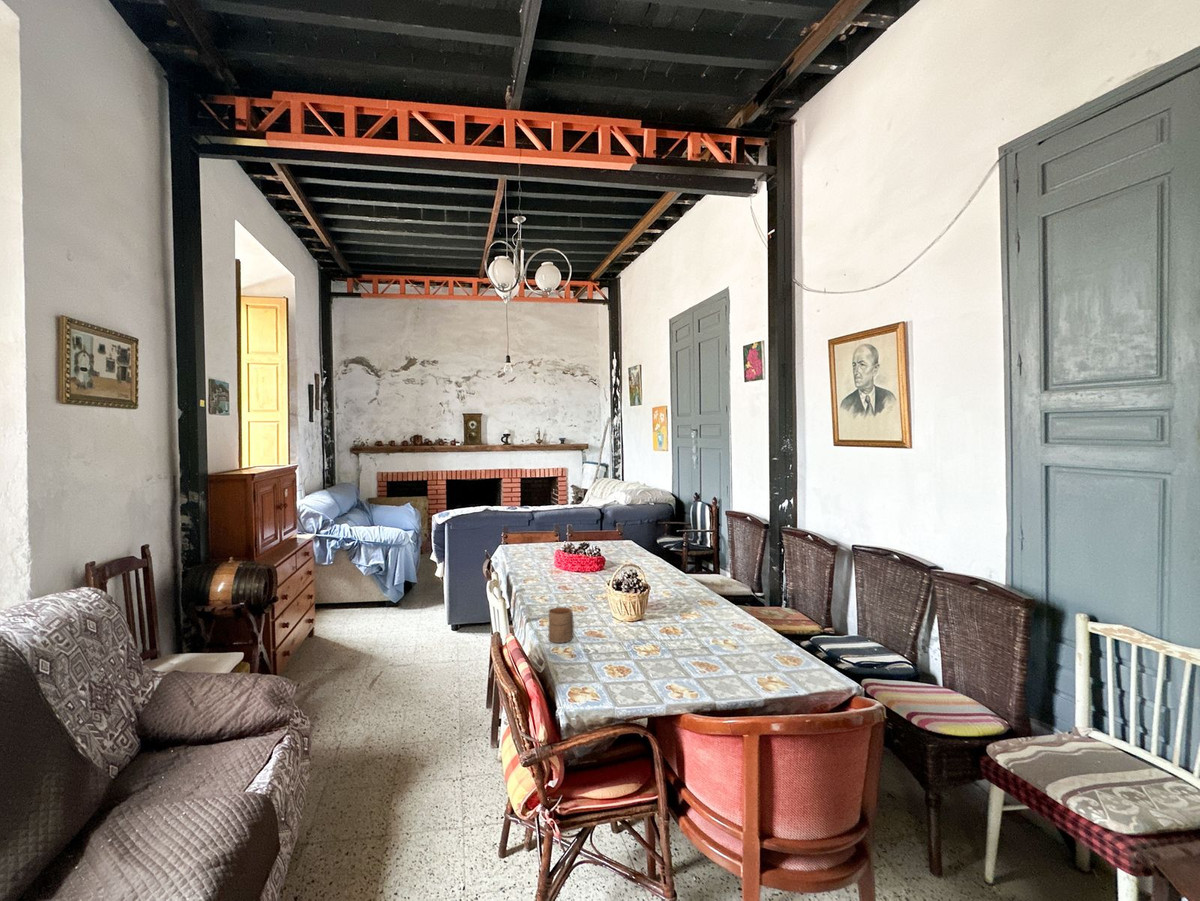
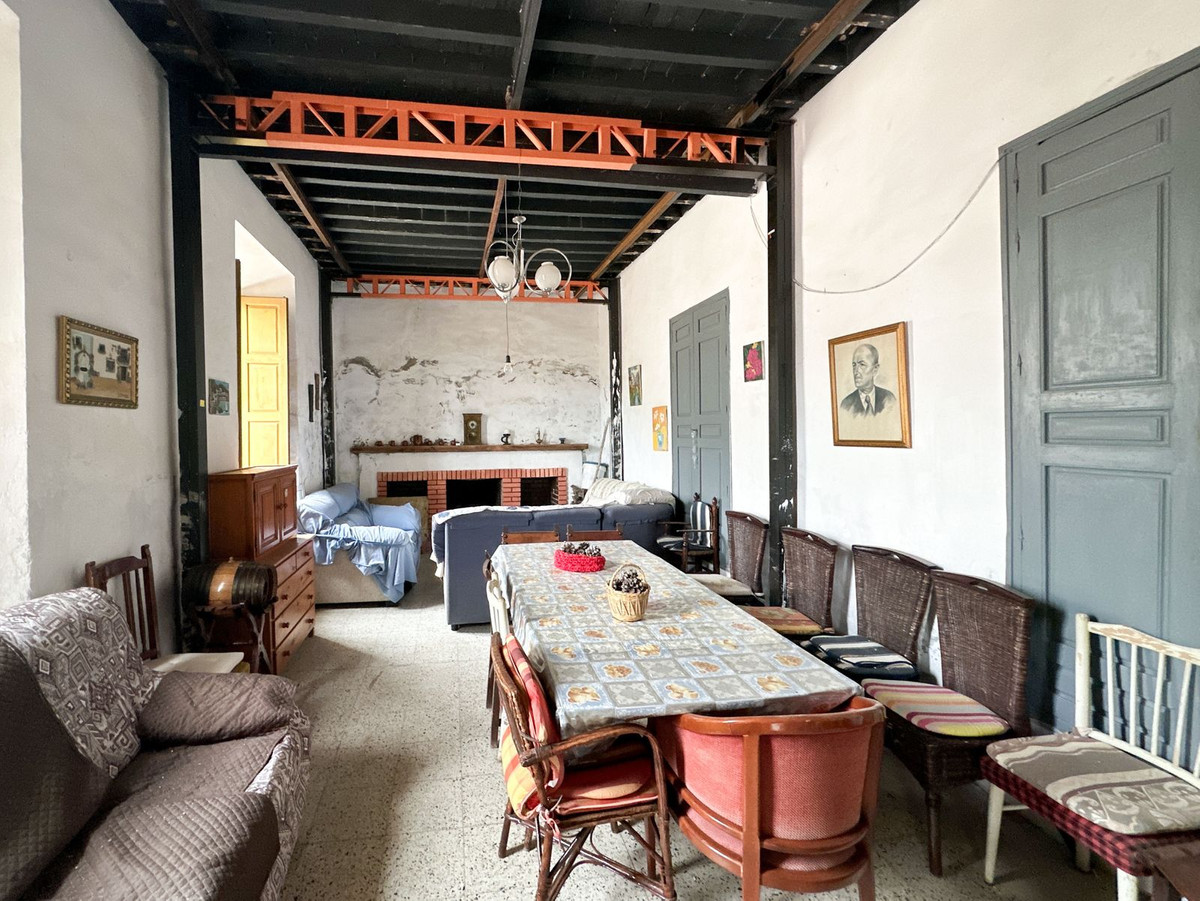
- cup [548,606,574,644]
